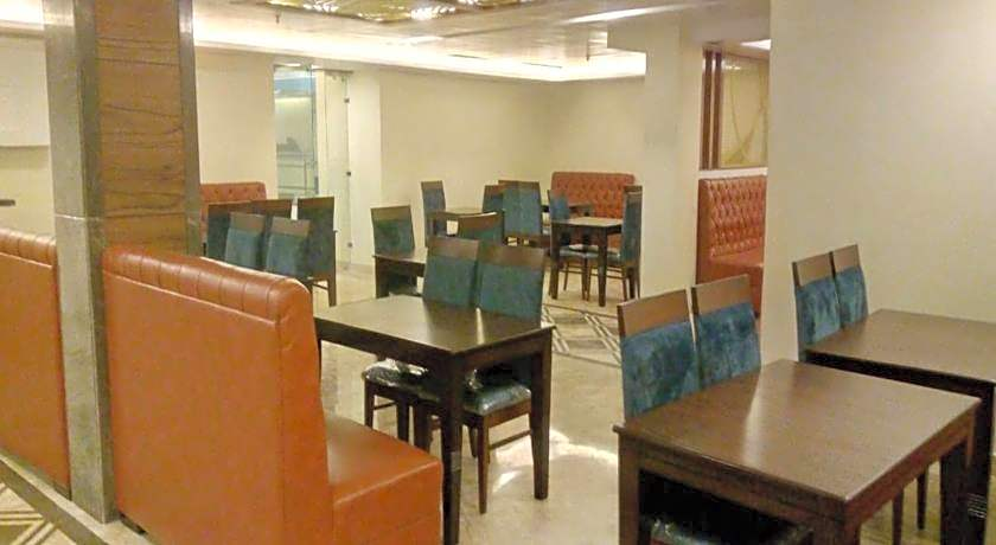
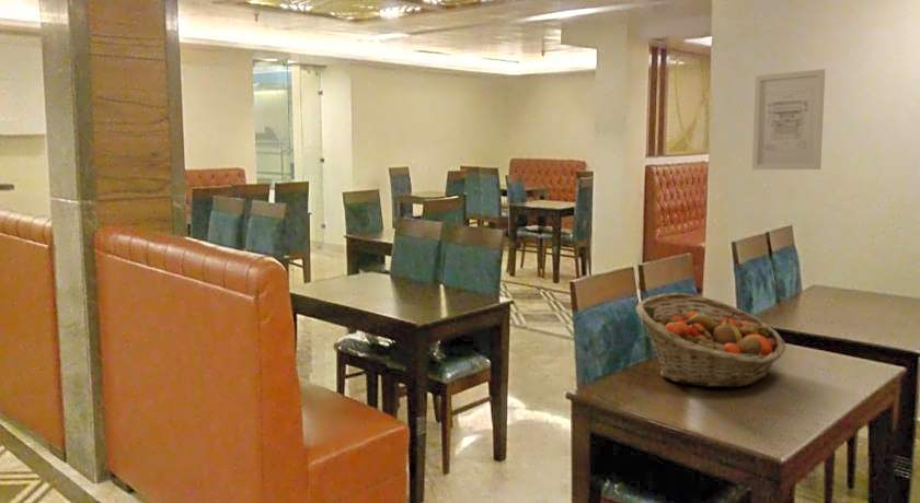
+ wall art [751,68,826,171]
+ fruit basket [635,292,786,388]
